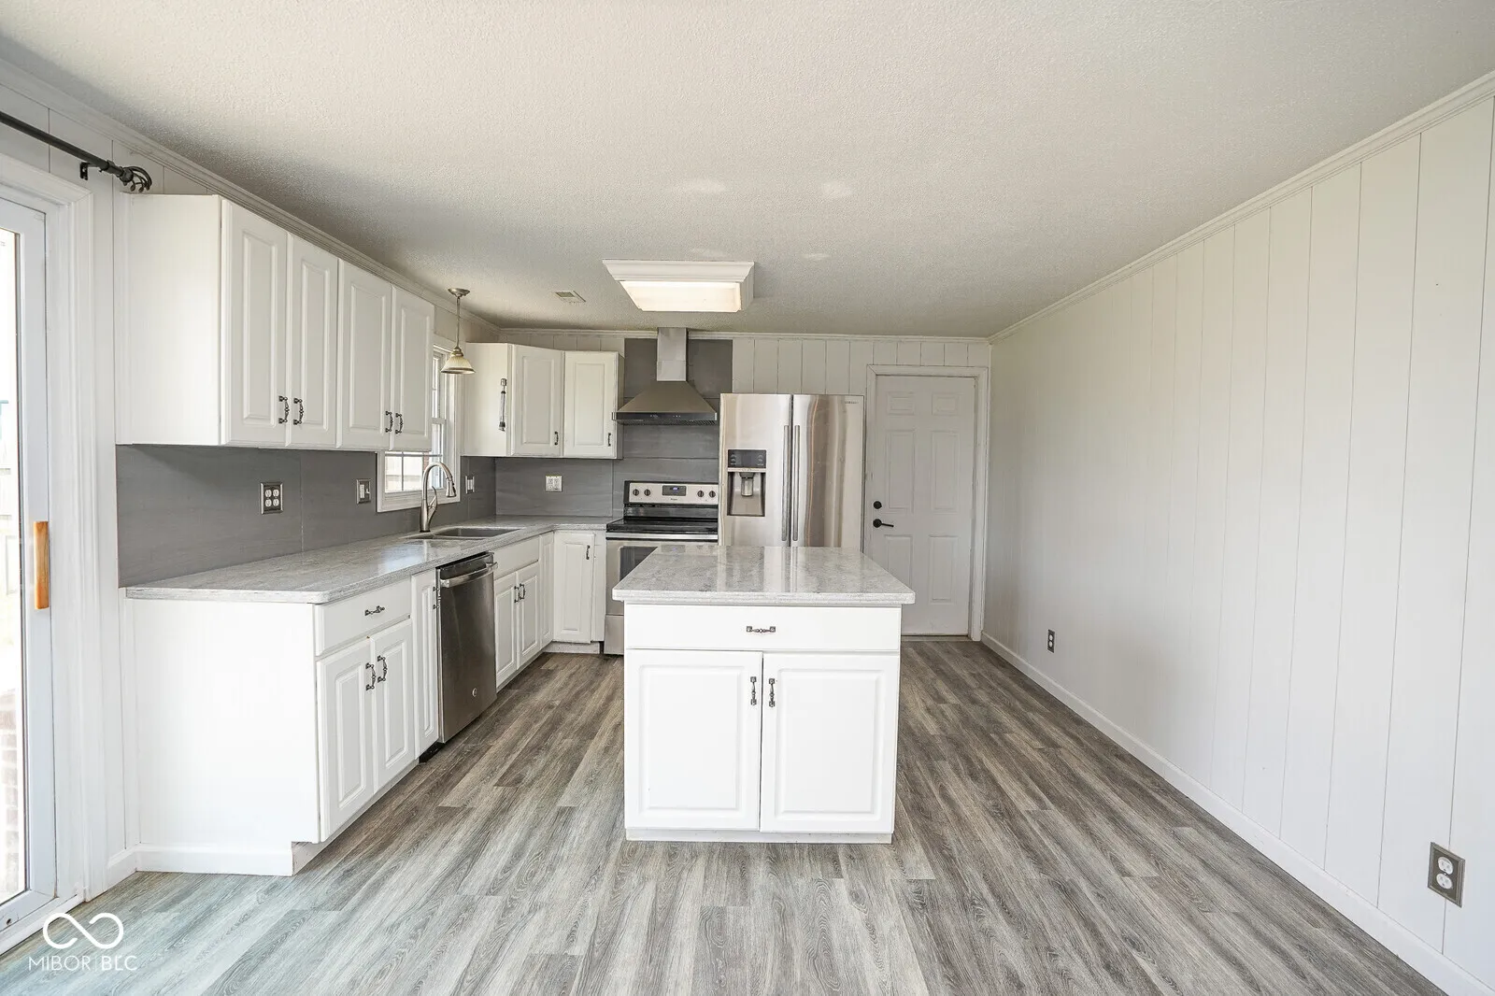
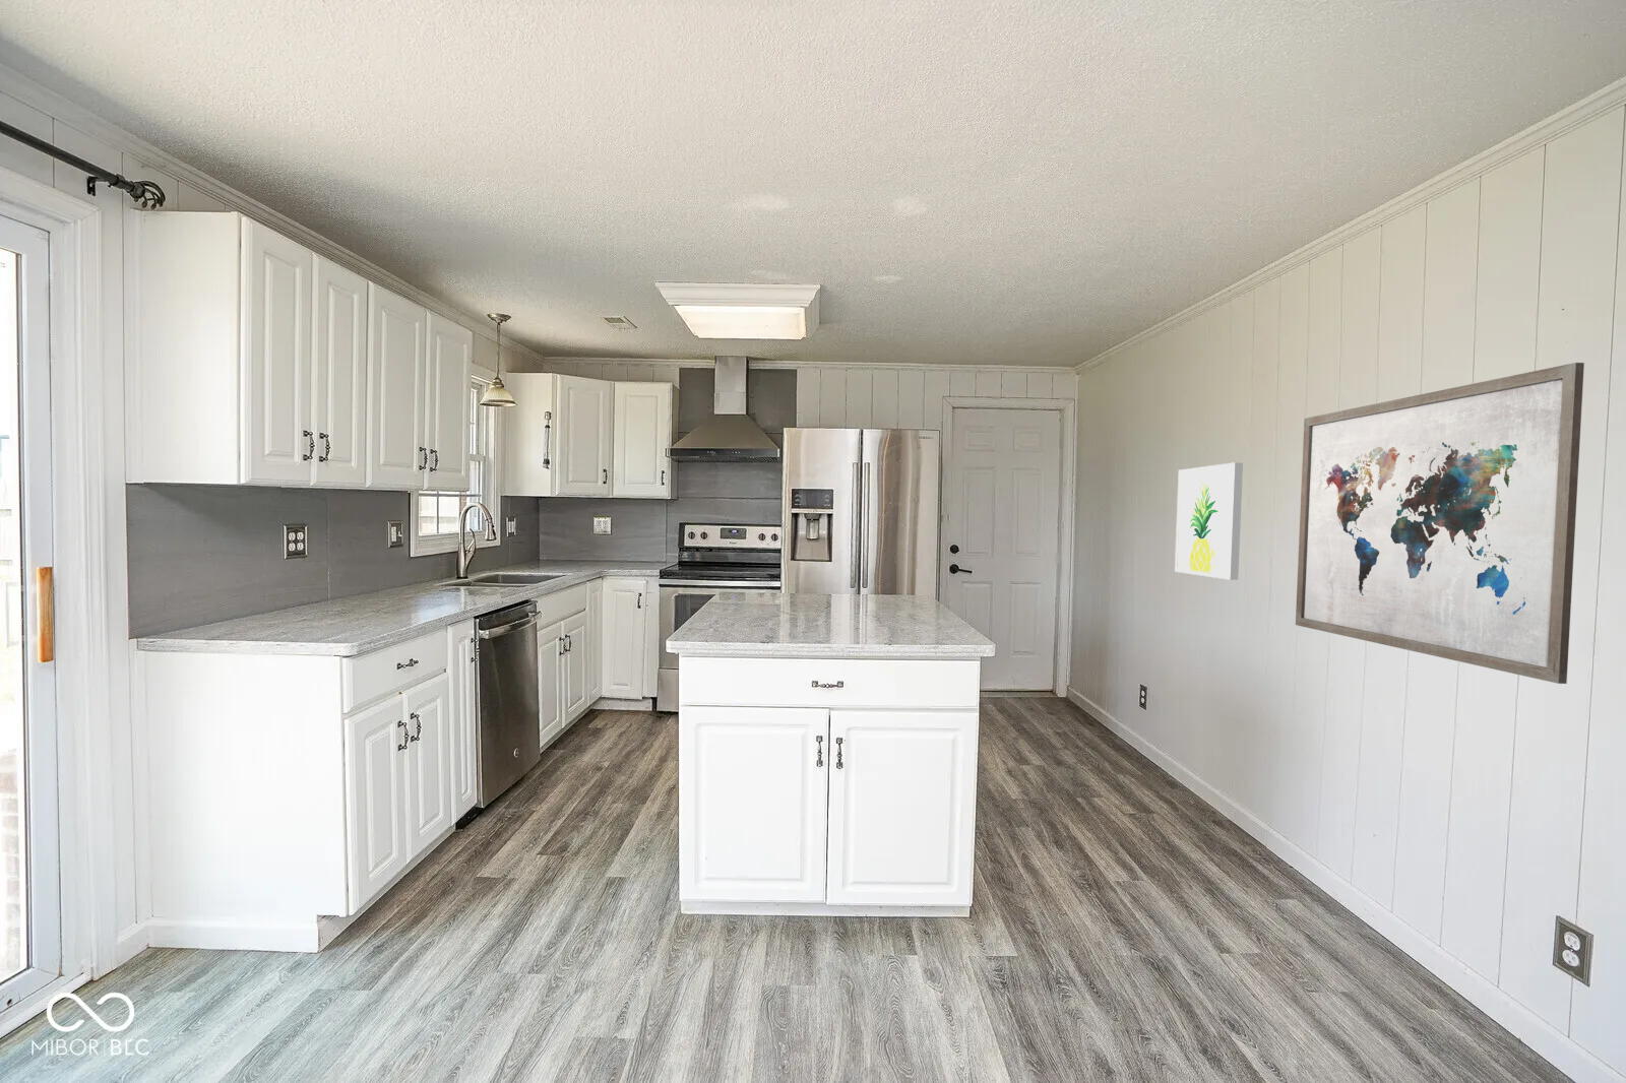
+ wall art [1295,361,1585,685]
+ wall art [1174,462,1244,581]
